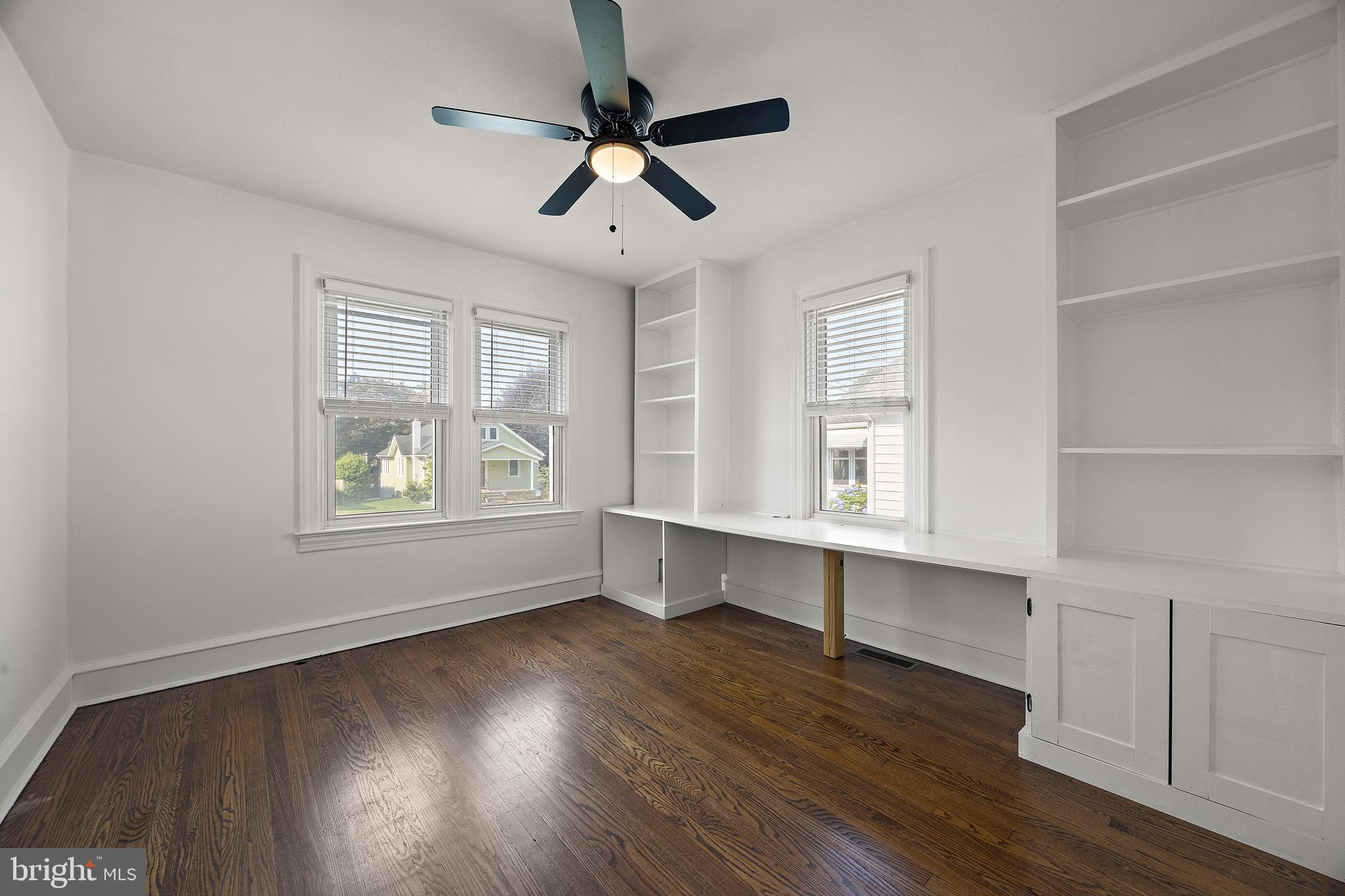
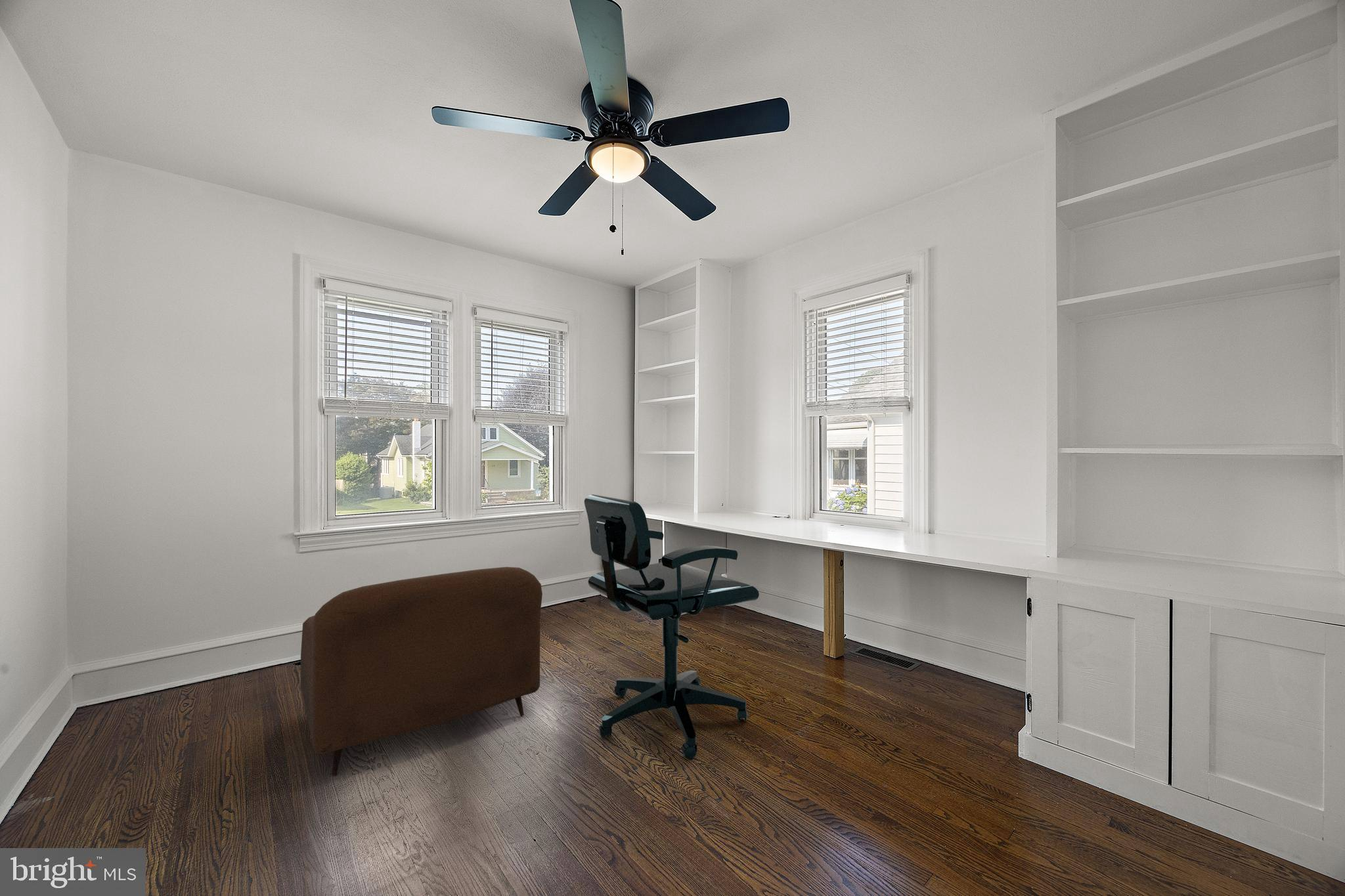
+ armchair [300,566,543,777]
+ office chair [584,494,760,760]
